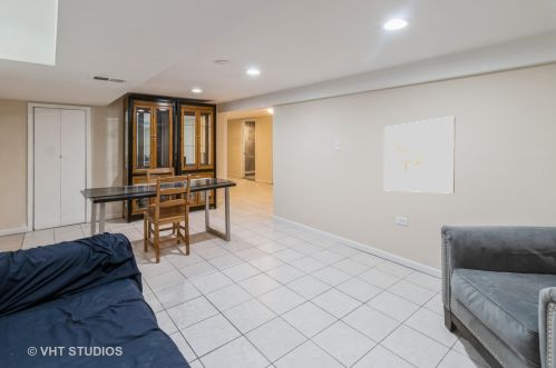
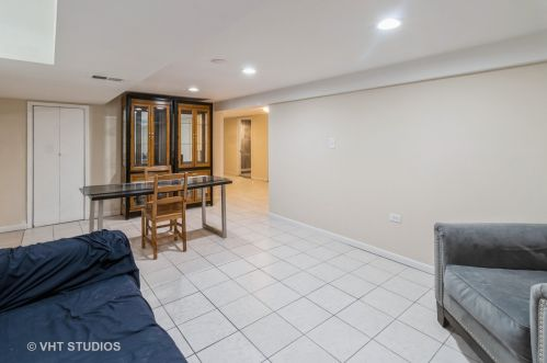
- wall art [383,116,456,195]
